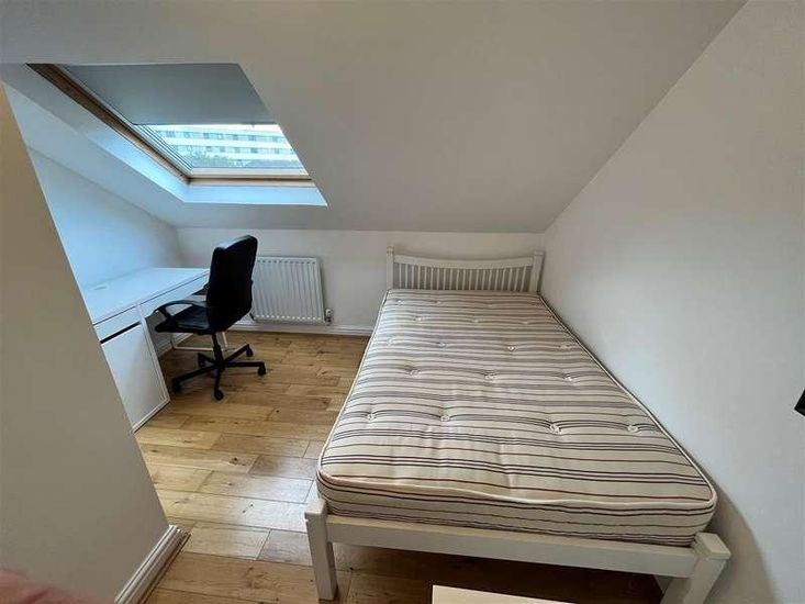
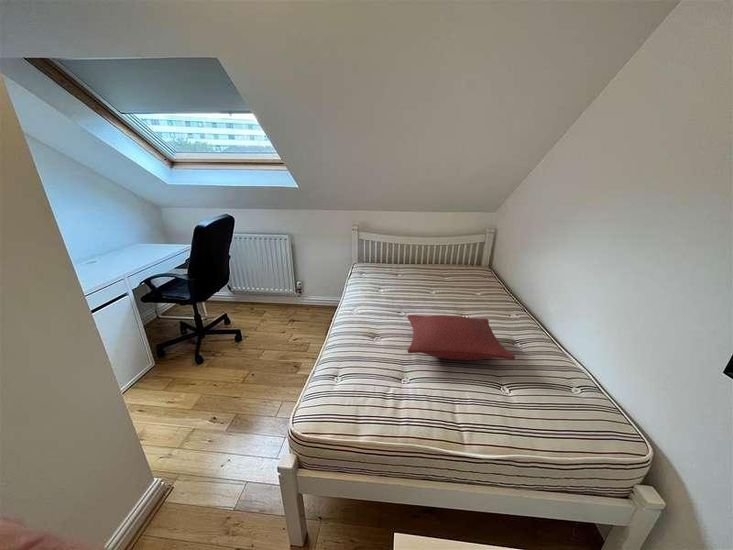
+ pillow [406,314,516,361]
